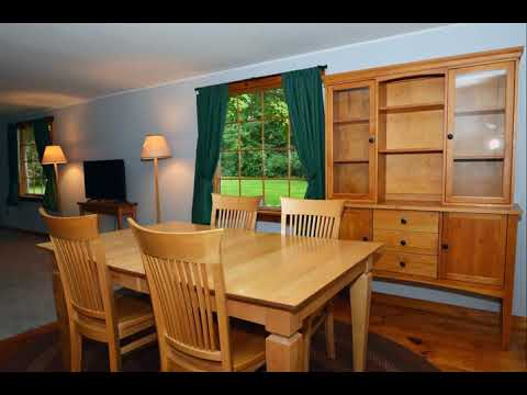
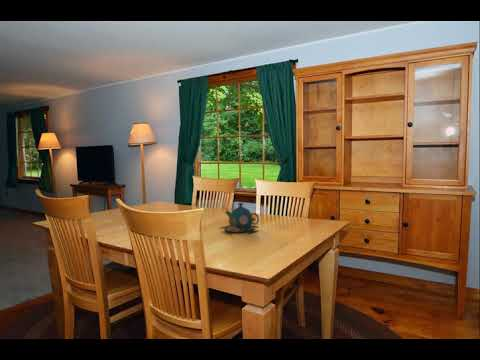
+ teapot [219,202,261,235]
